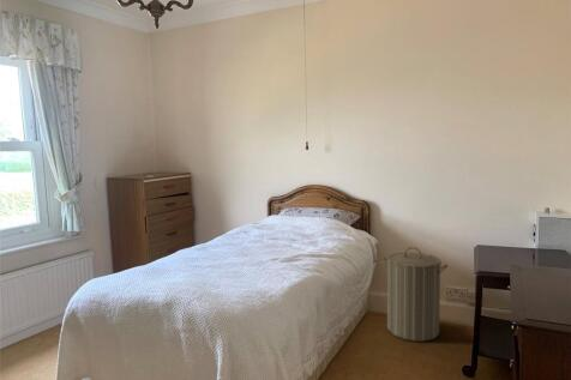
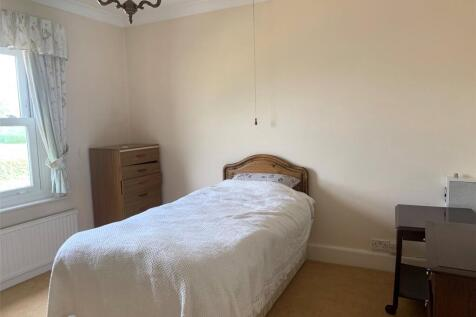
- laundry hamper [380,246,449,343]
